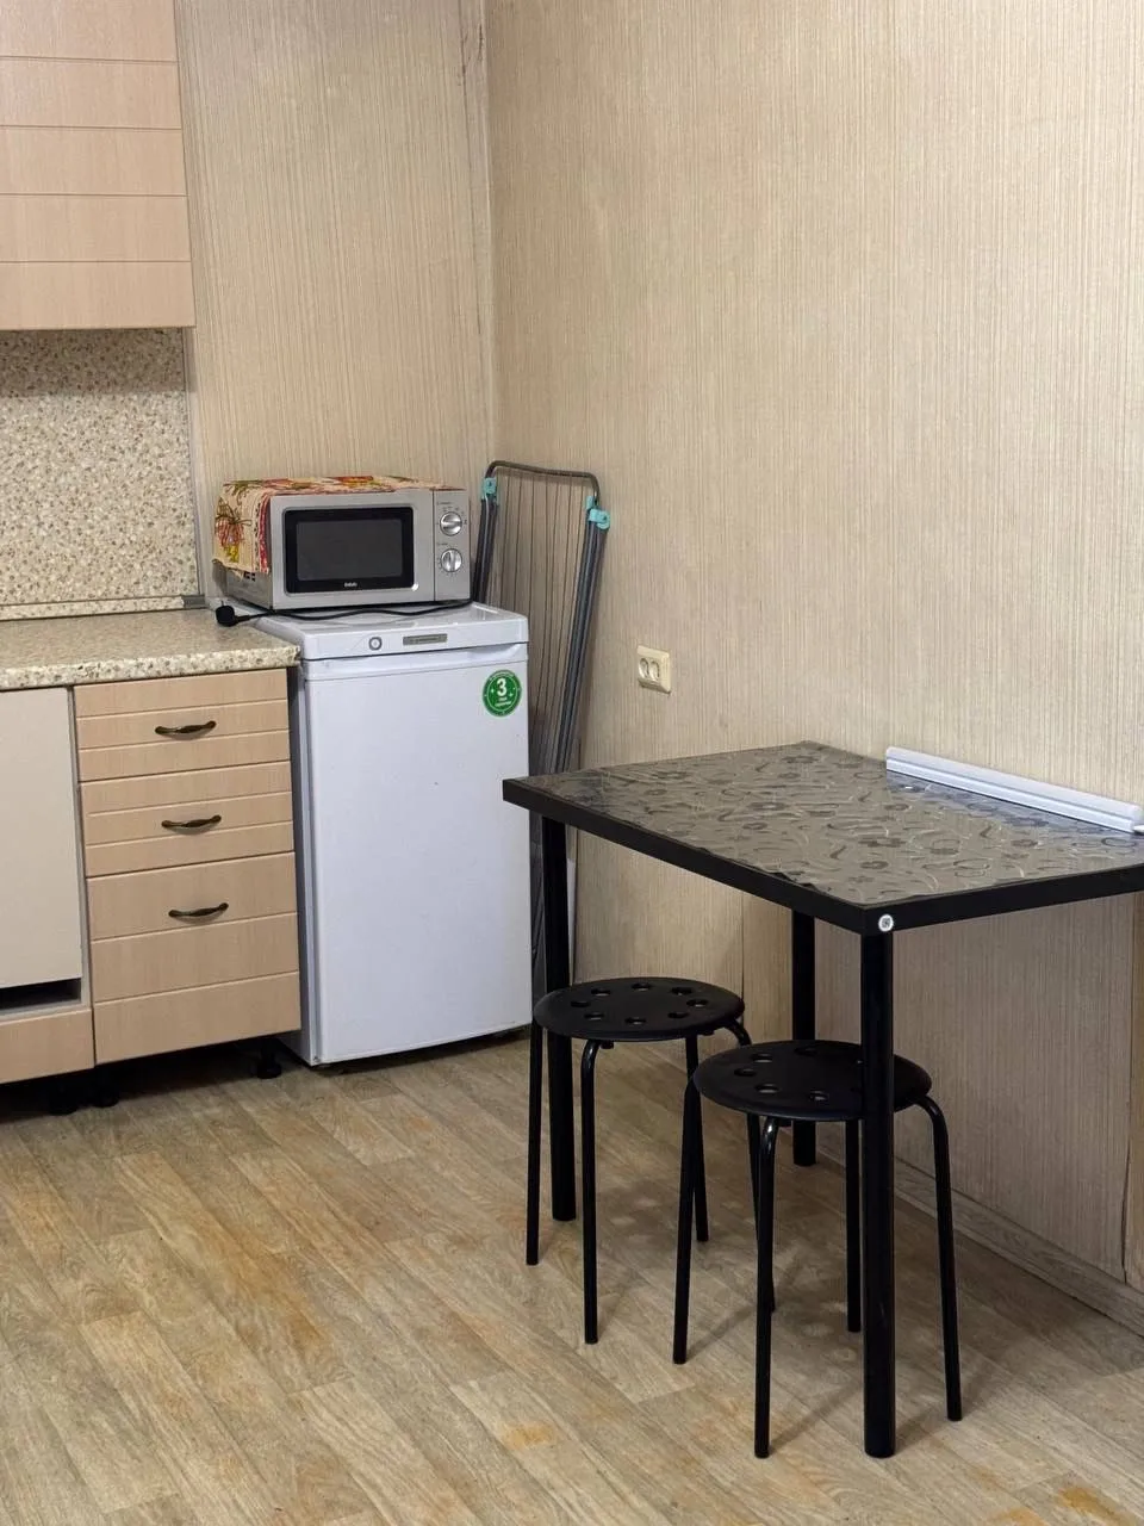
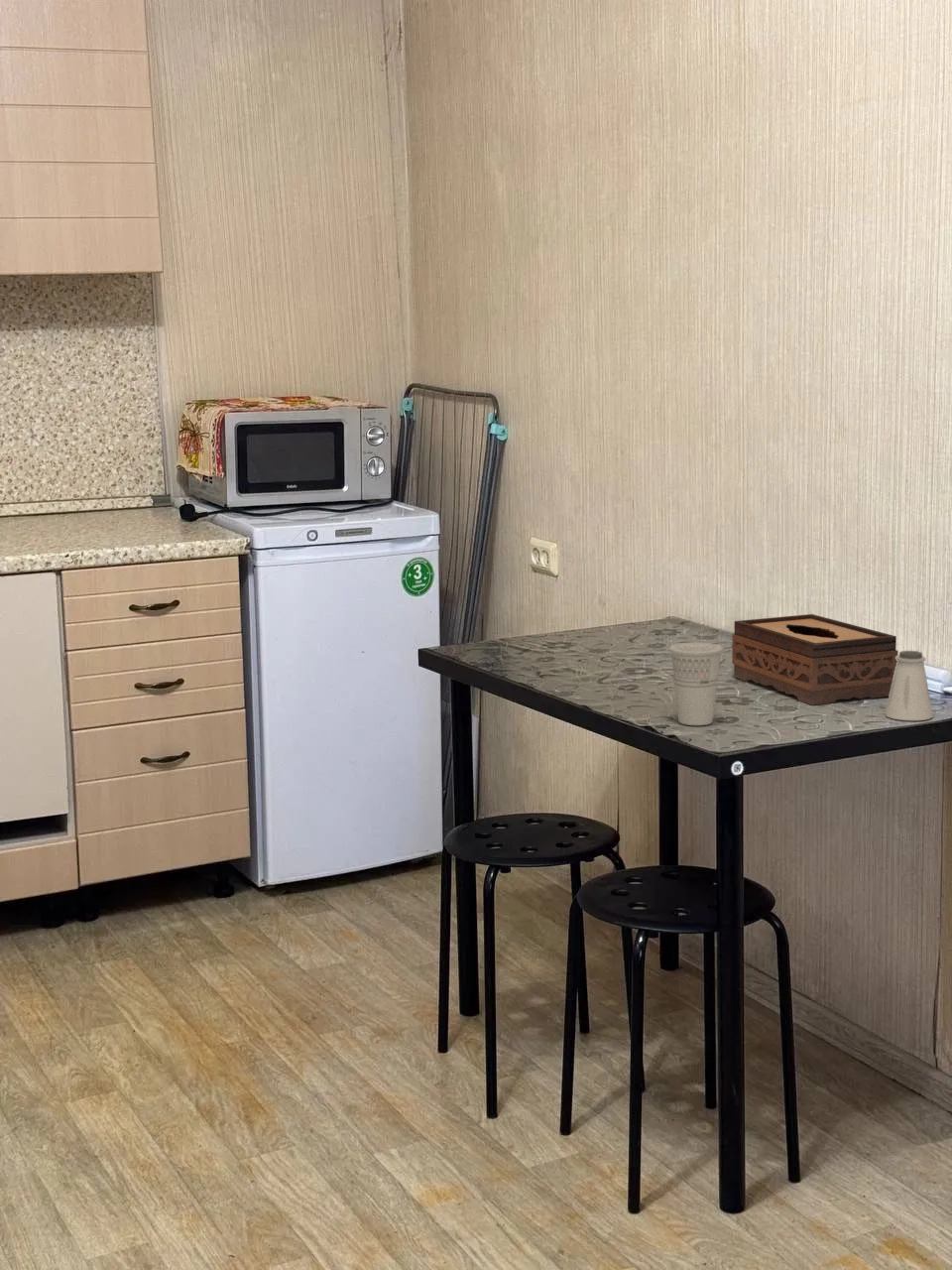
+ saltshaker [884,650,934,721]
+ cup [667,642,724,726]
+ tissue box [731,613,899,706]
